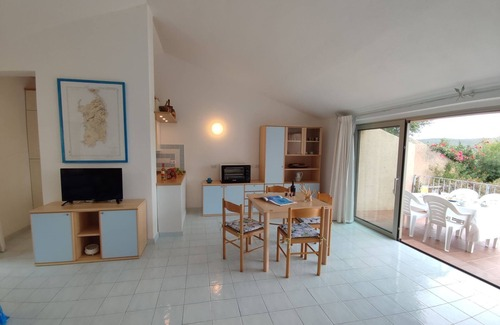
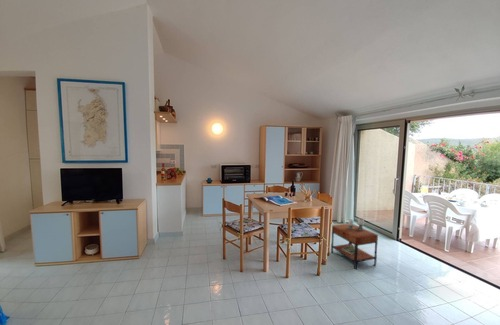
+ side table [330,217,379,270]
